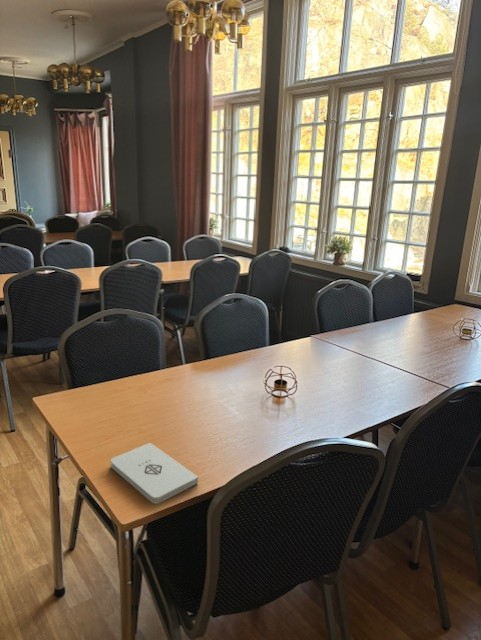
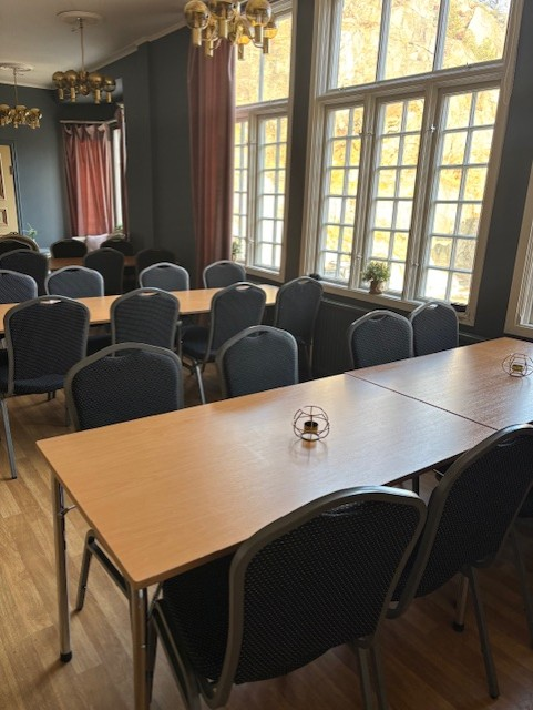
- notepad [110,442,199,505]
